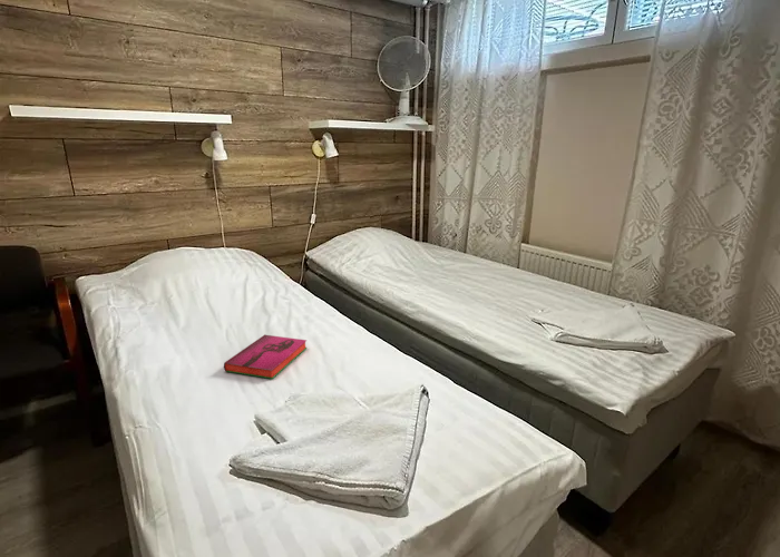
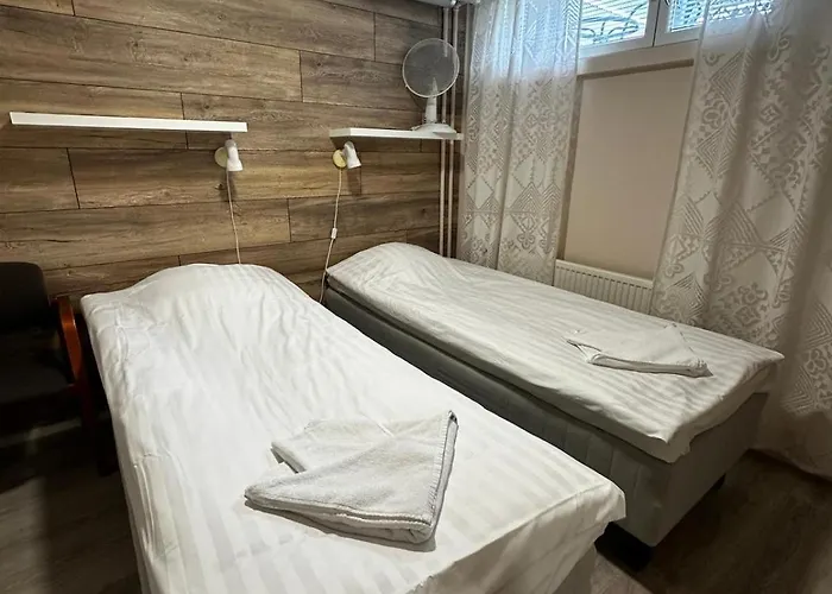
- hardback book [223,333,308,380]
